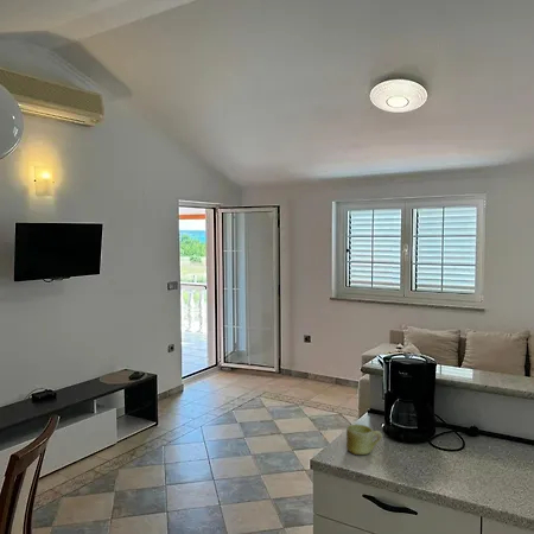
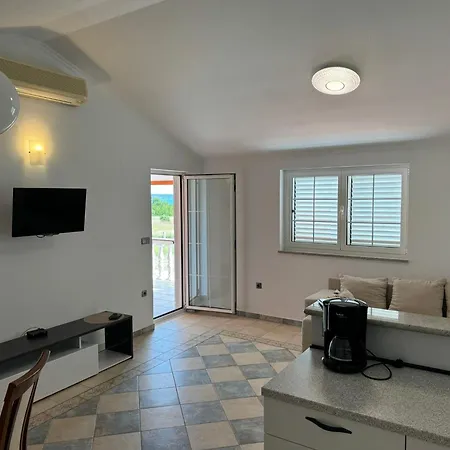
- mug [345,422,383,456]
